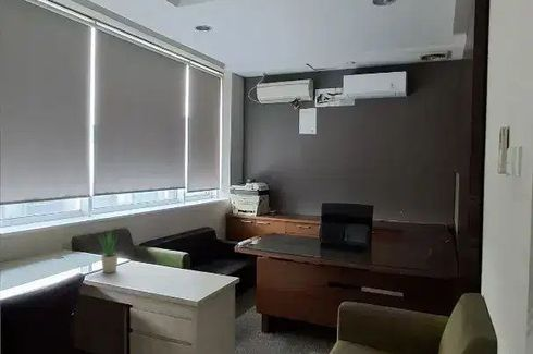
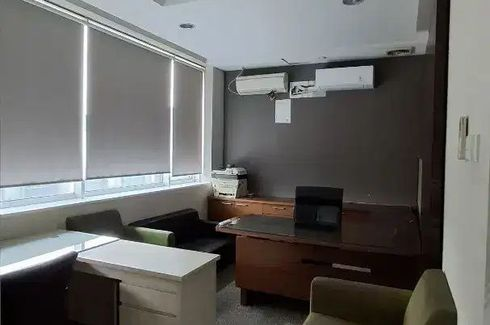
- potted plant [97,231,119,274]
